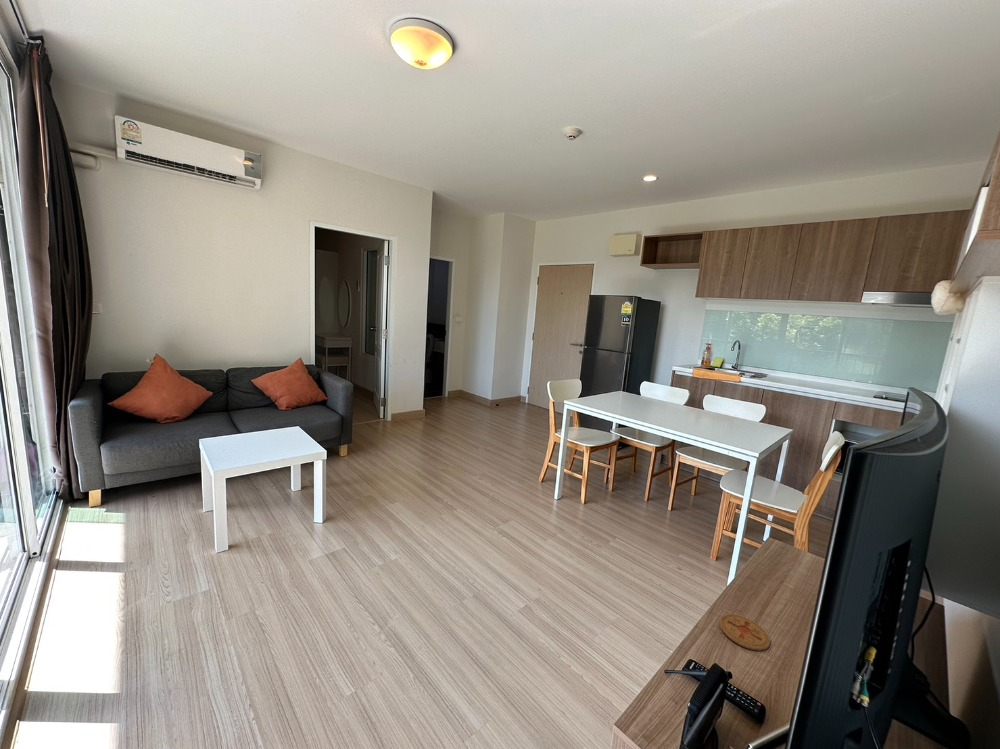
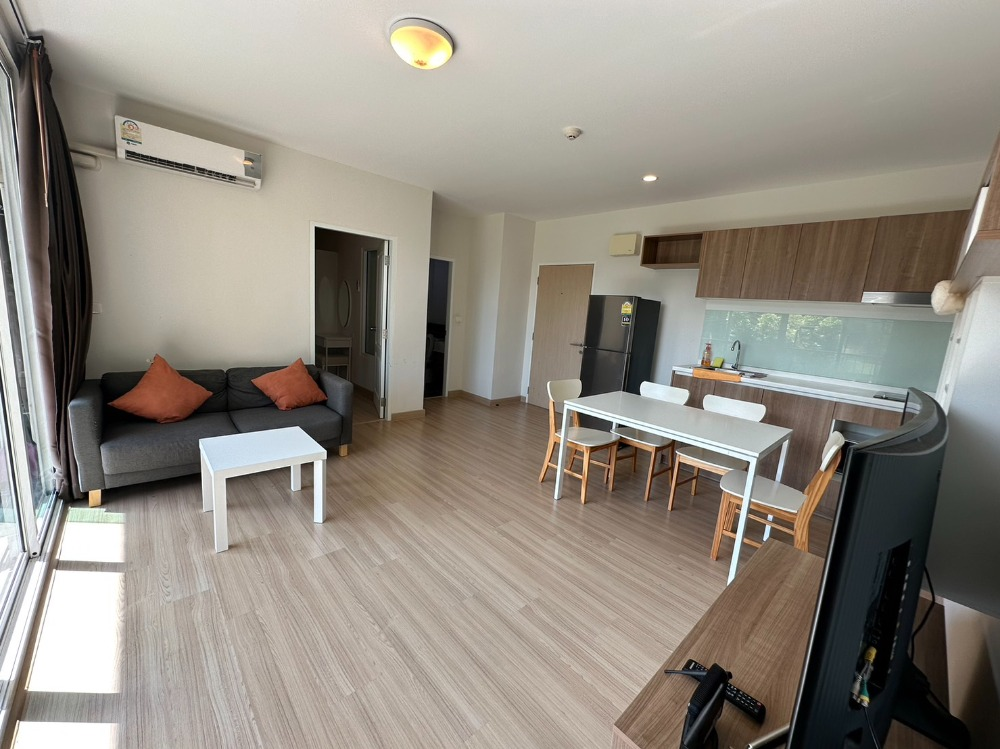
- coaster [719,613,771,651]
